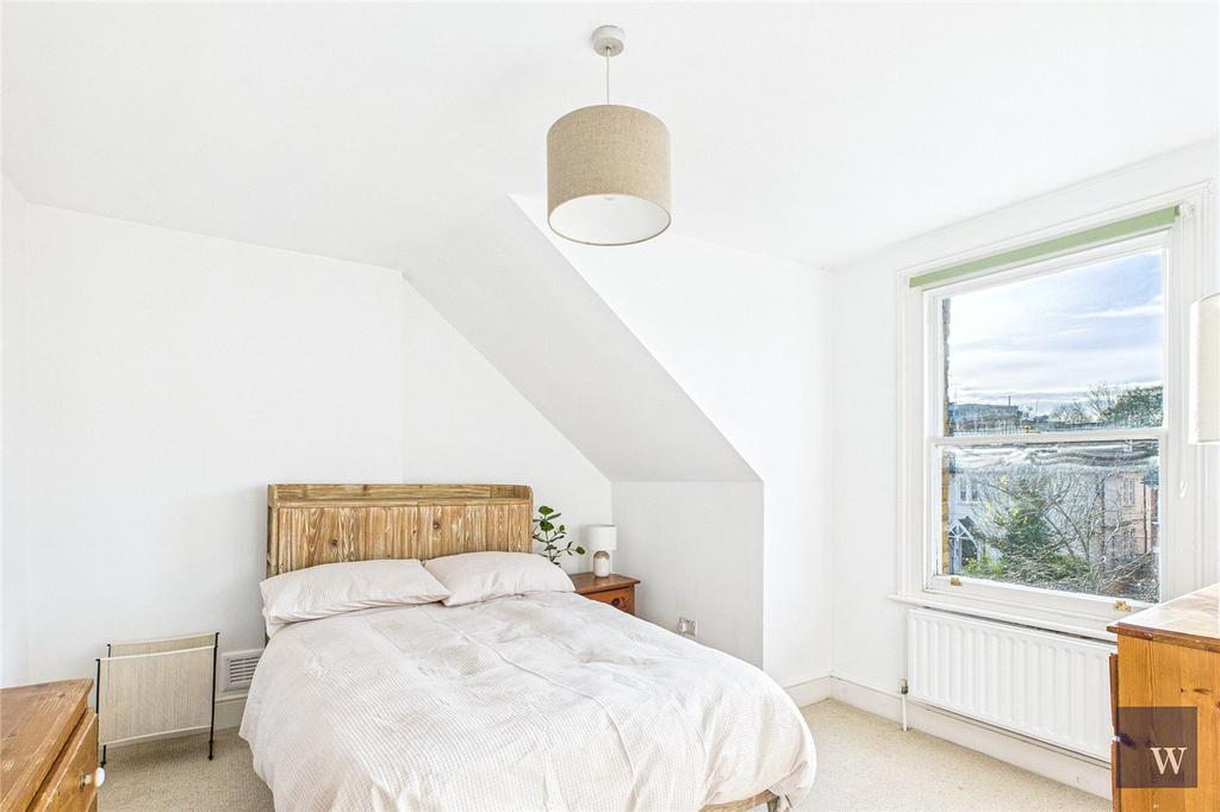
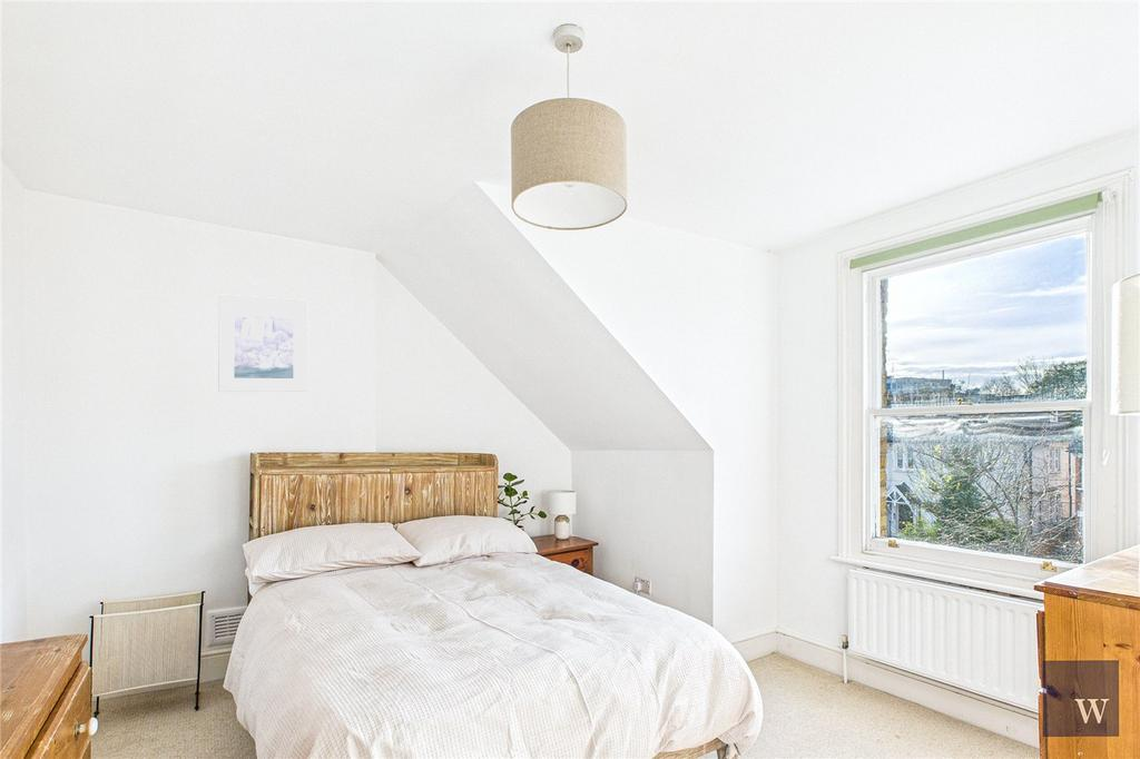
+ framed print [217,294,308,393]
